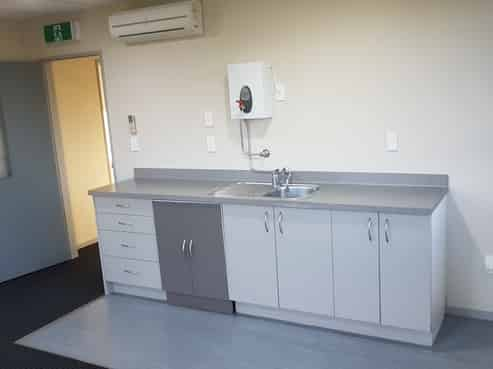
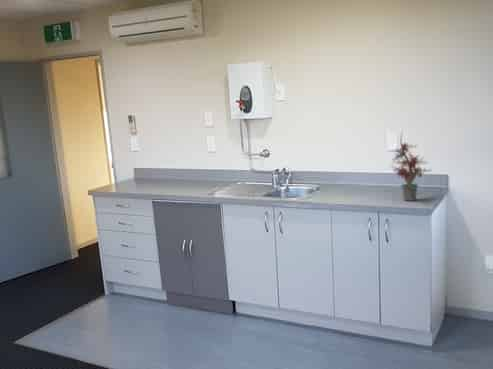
+ potted plant [388,131,431,202]
